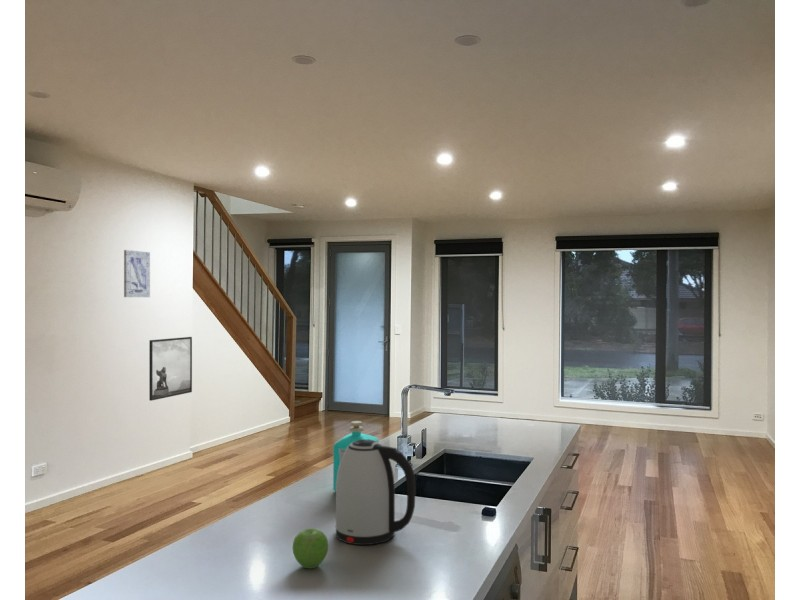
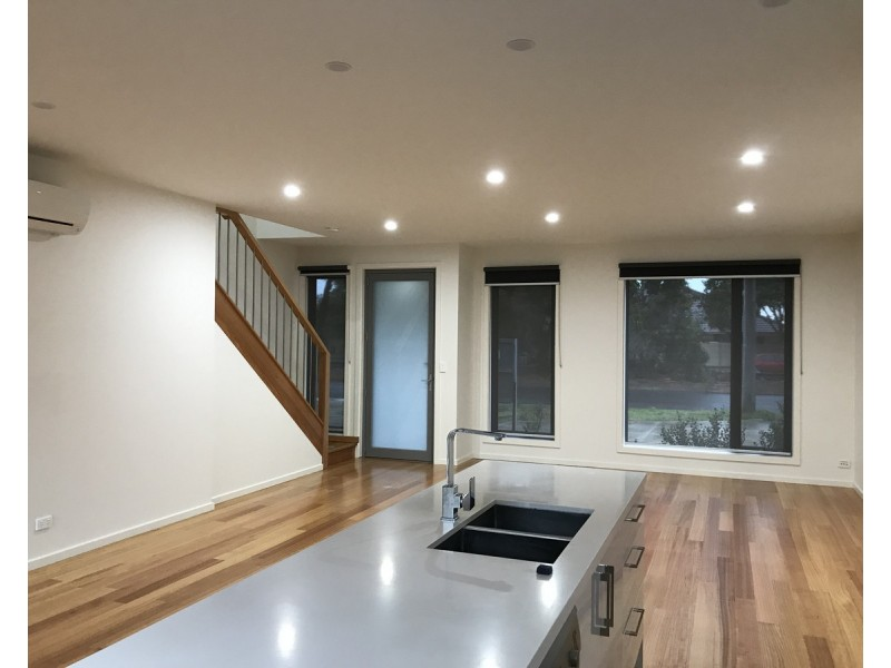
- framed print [148,336,193,402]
- fruit [292,528,329,569]
- kettle [334,439,416,546]
- soap bottle [332,420,380,492]
- wall art [123,249,151,298]
